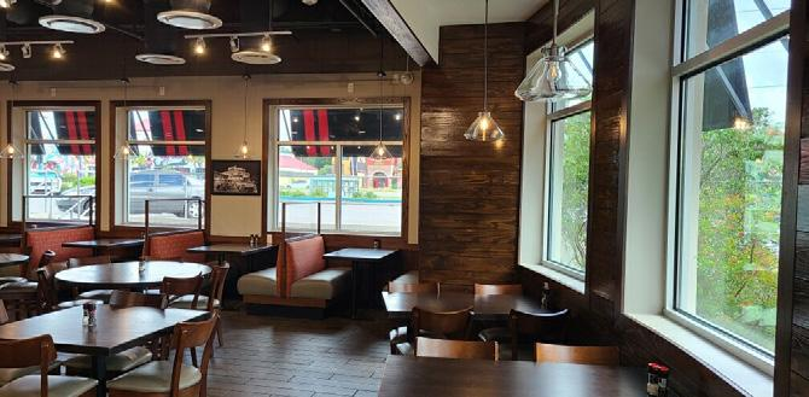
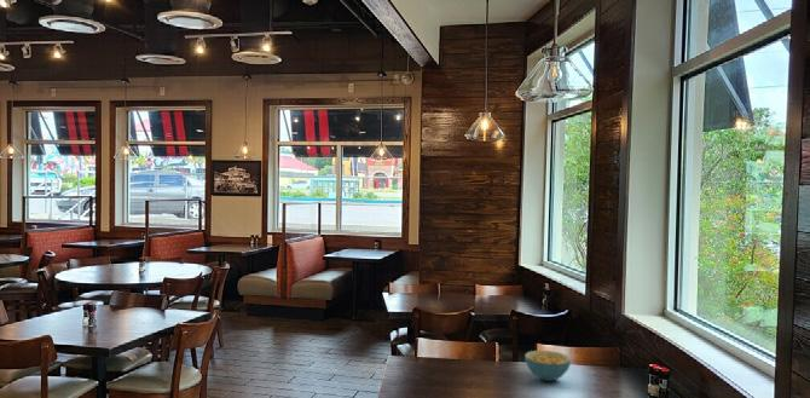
+ cereal bowl [523,350,572,382]
